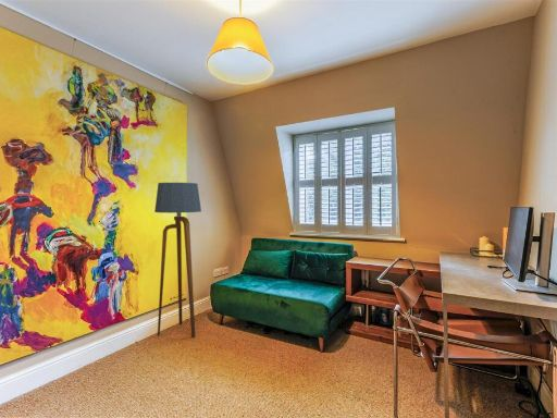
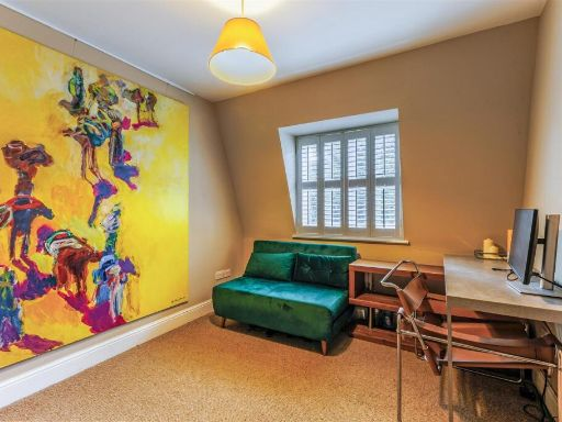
- floor lamp [153,182,202,339]
